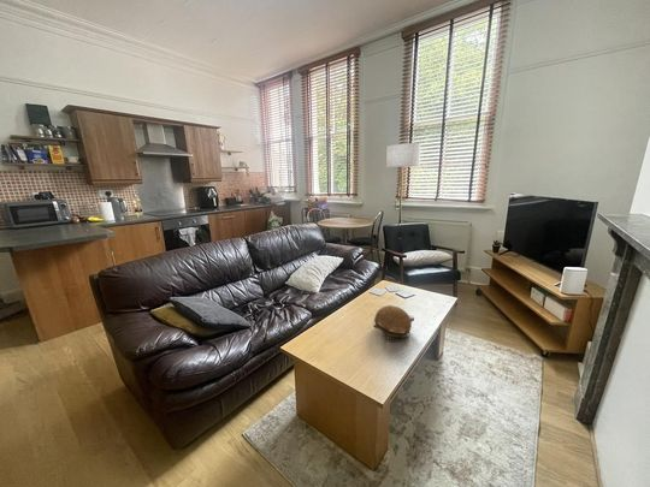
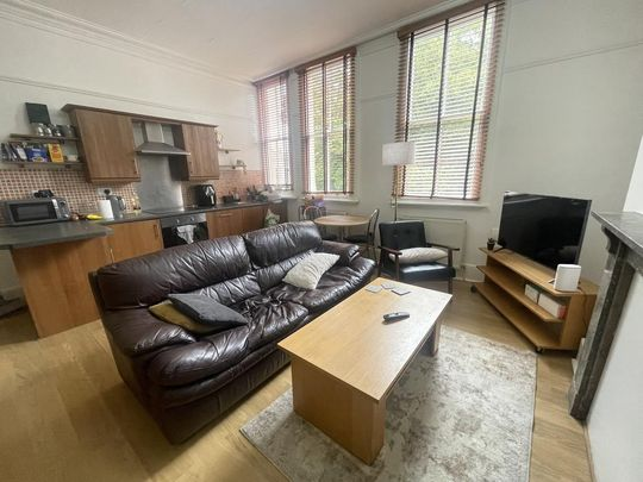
- decorative bowl [372,304,413,343]
